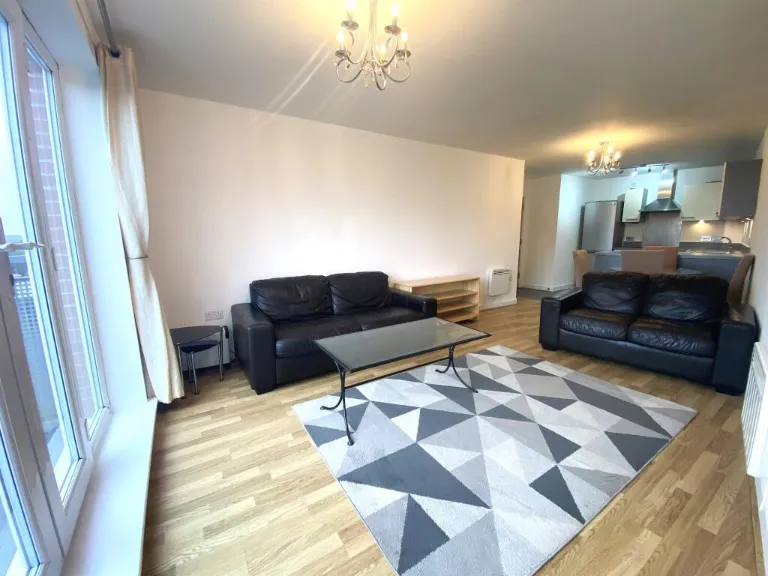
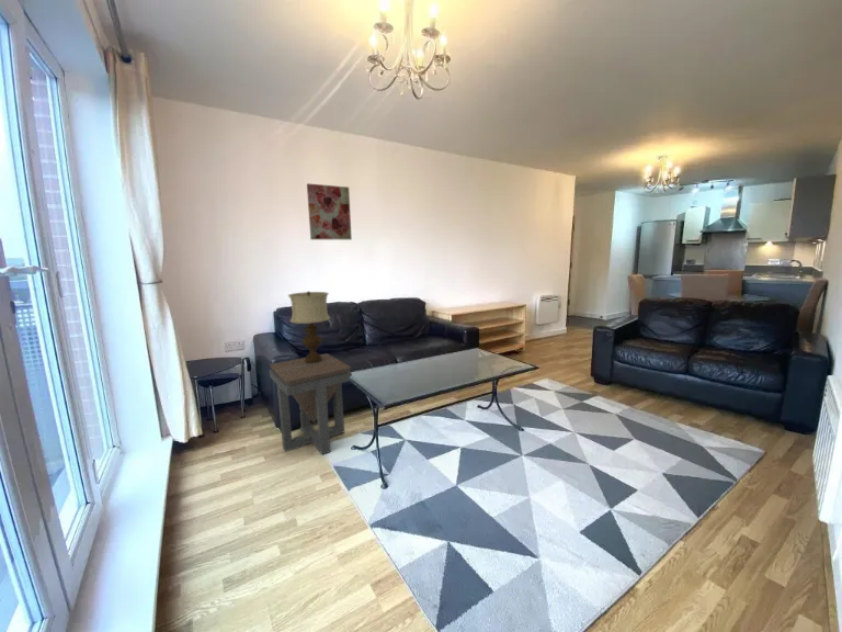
+ side table [268,352,353,455]
+ wall art [306,182,353,240]
+ table lamp [287,290,331,363]
